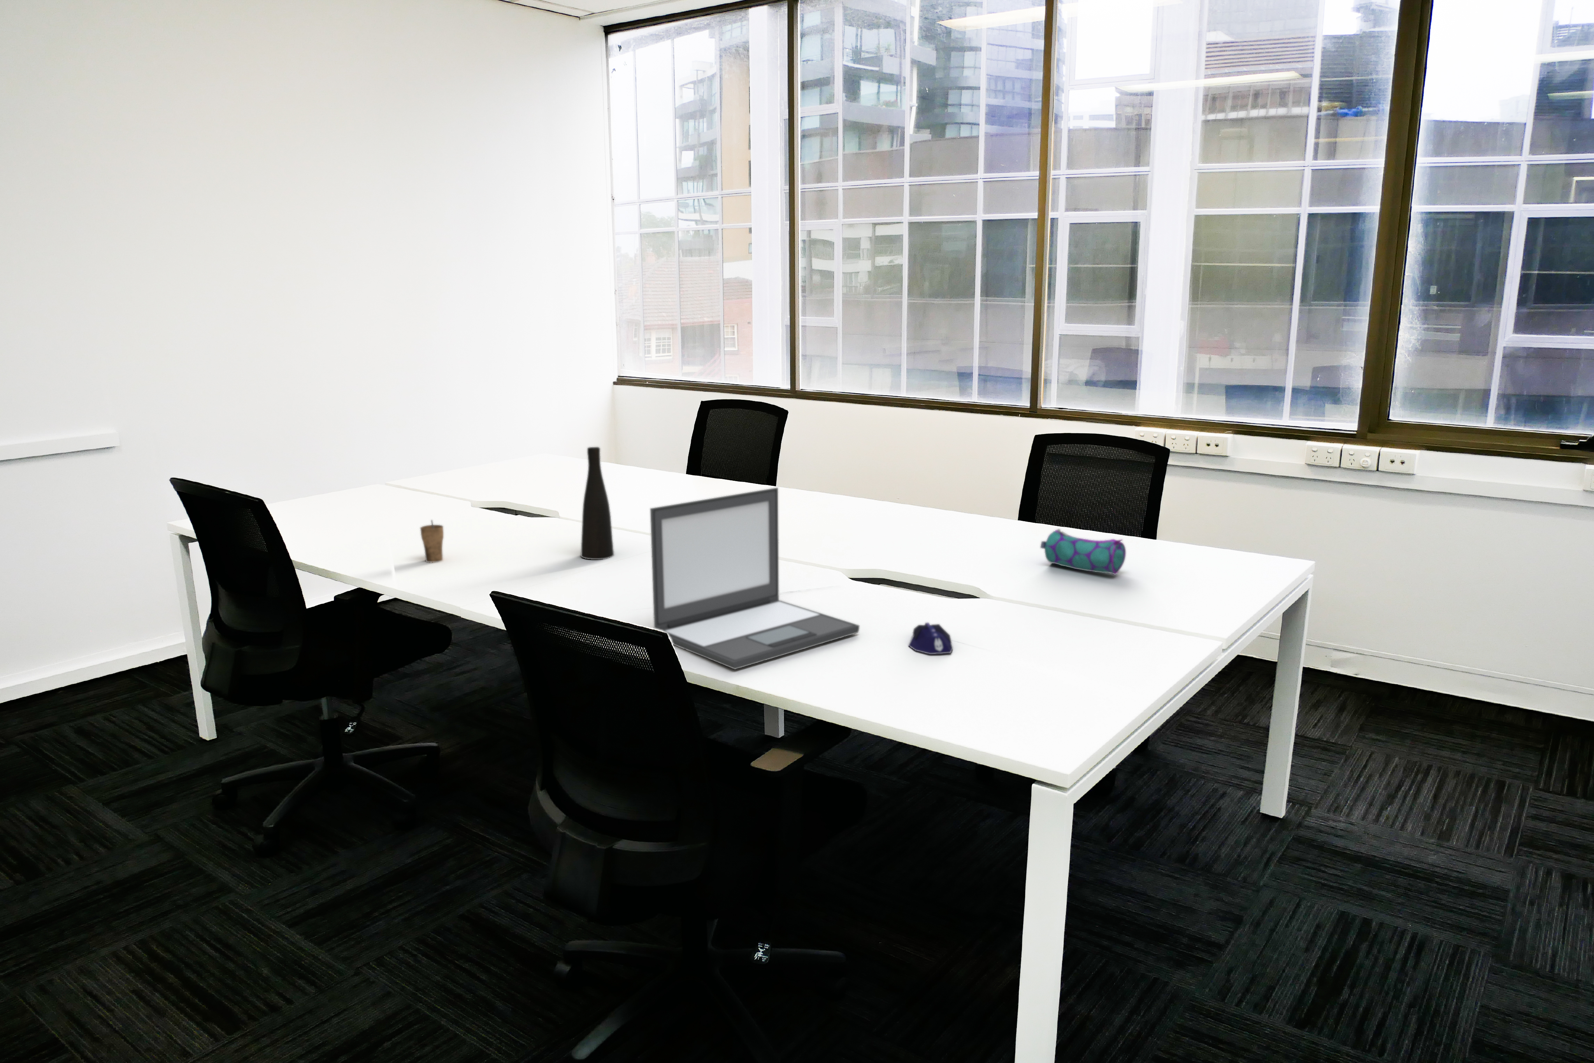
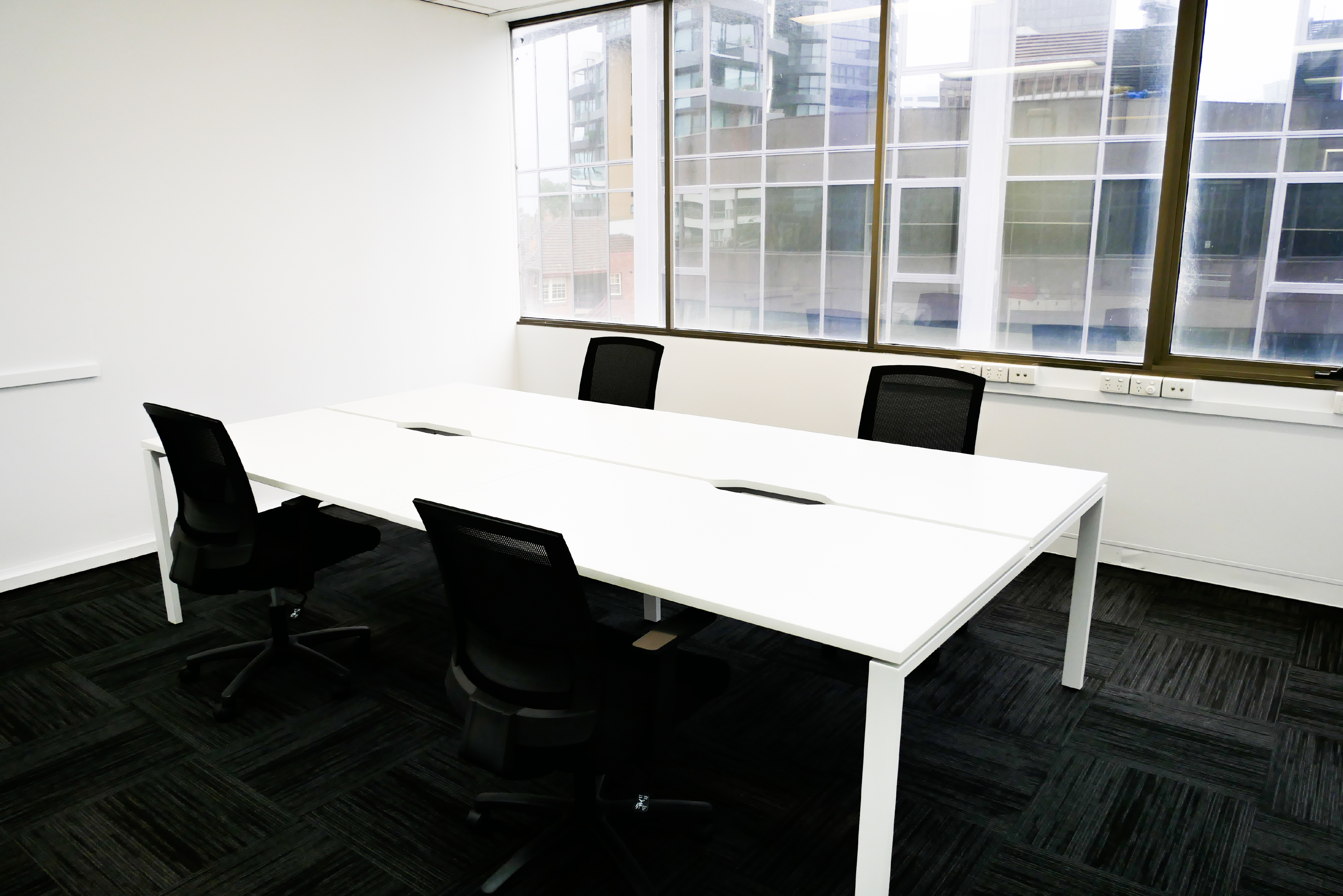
- computer mouse [908,622,953,655]
- pencil case [1040,528,1126,575]
- vase [580,446,615,560]
- cup [420,520,444,564]
- laptop [649,486,859,670]
